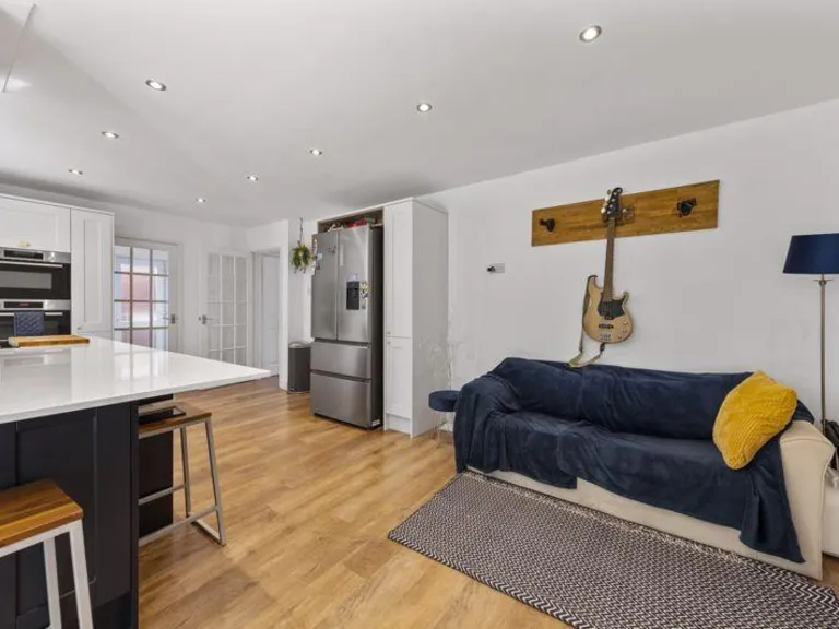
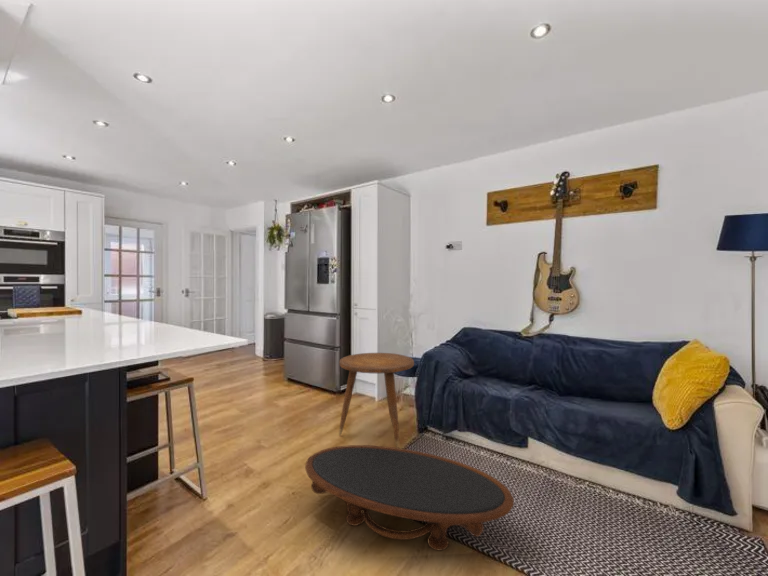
+ side table [338,352,415,448]
+ coffee table [304,444,515,552]
